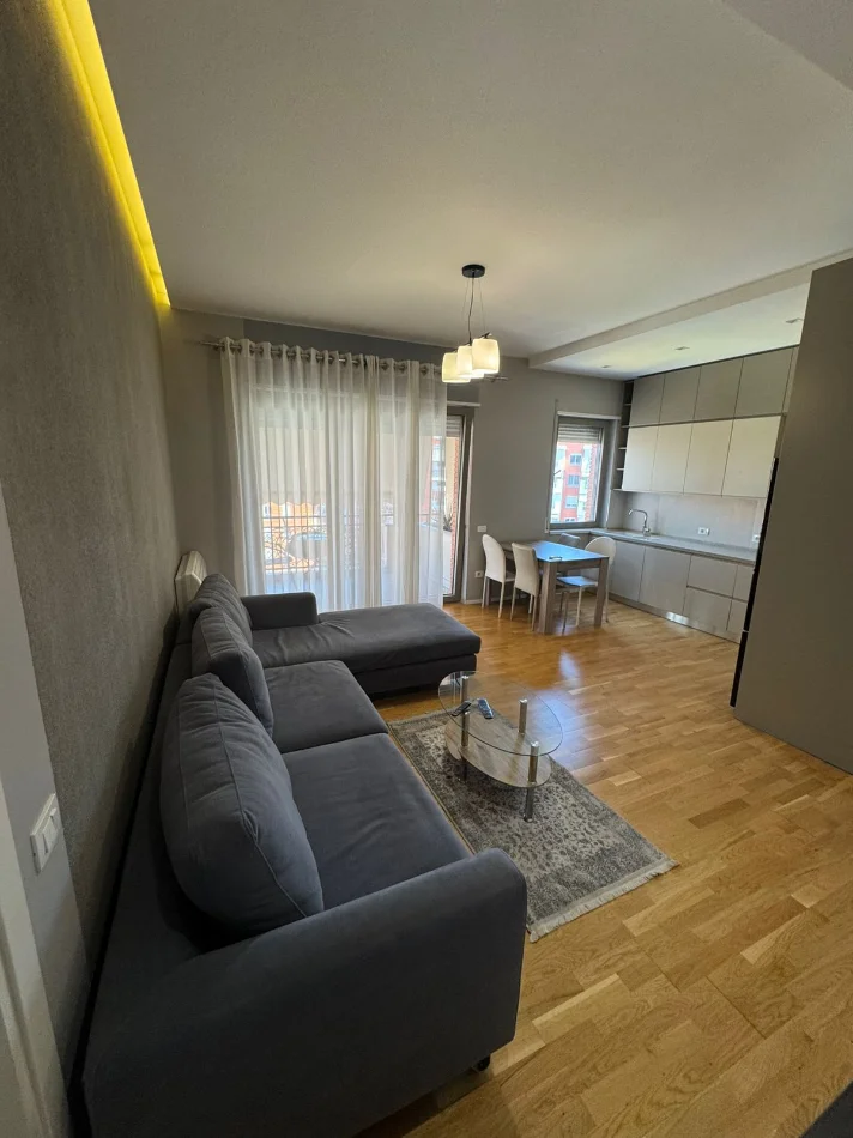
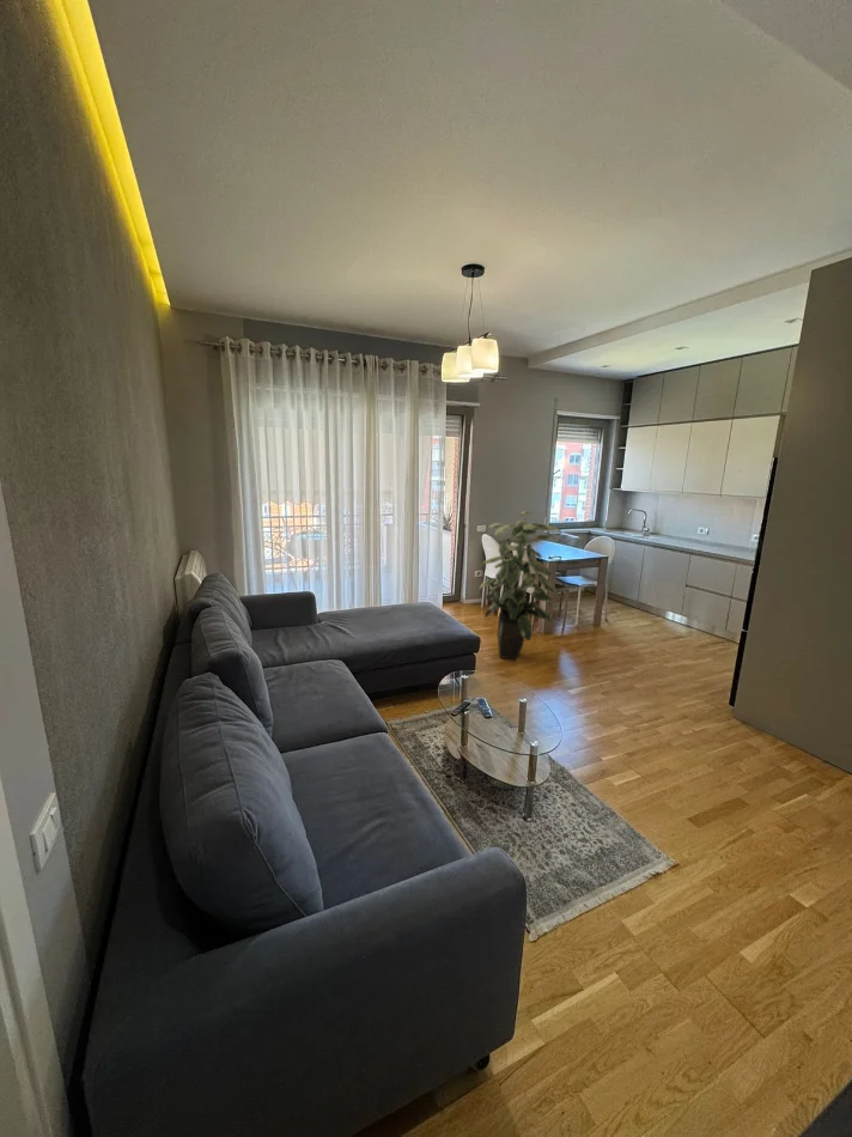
+ indoor plant [477,510,562,661]
